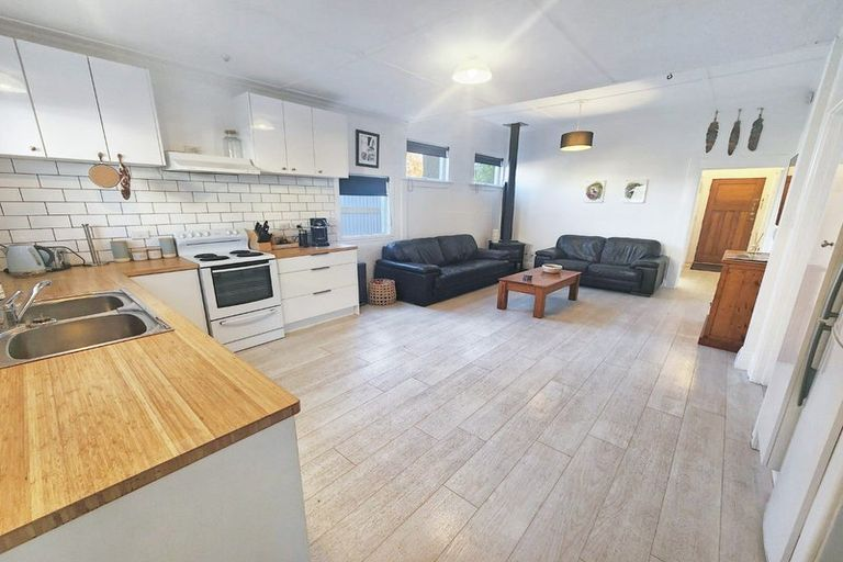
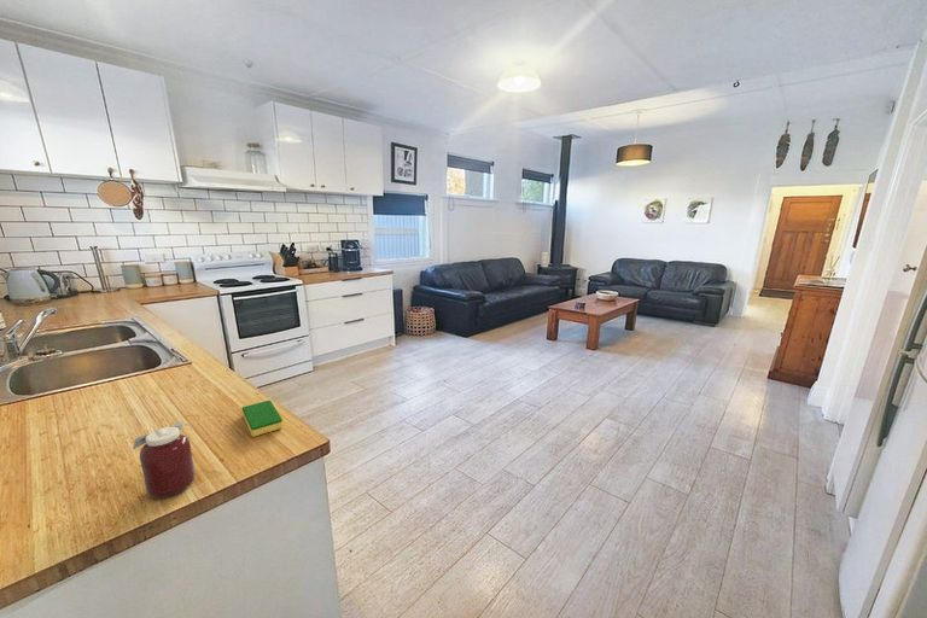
+ jar [132,420,197,499]
+ dish sponge [241,400,285,438]
